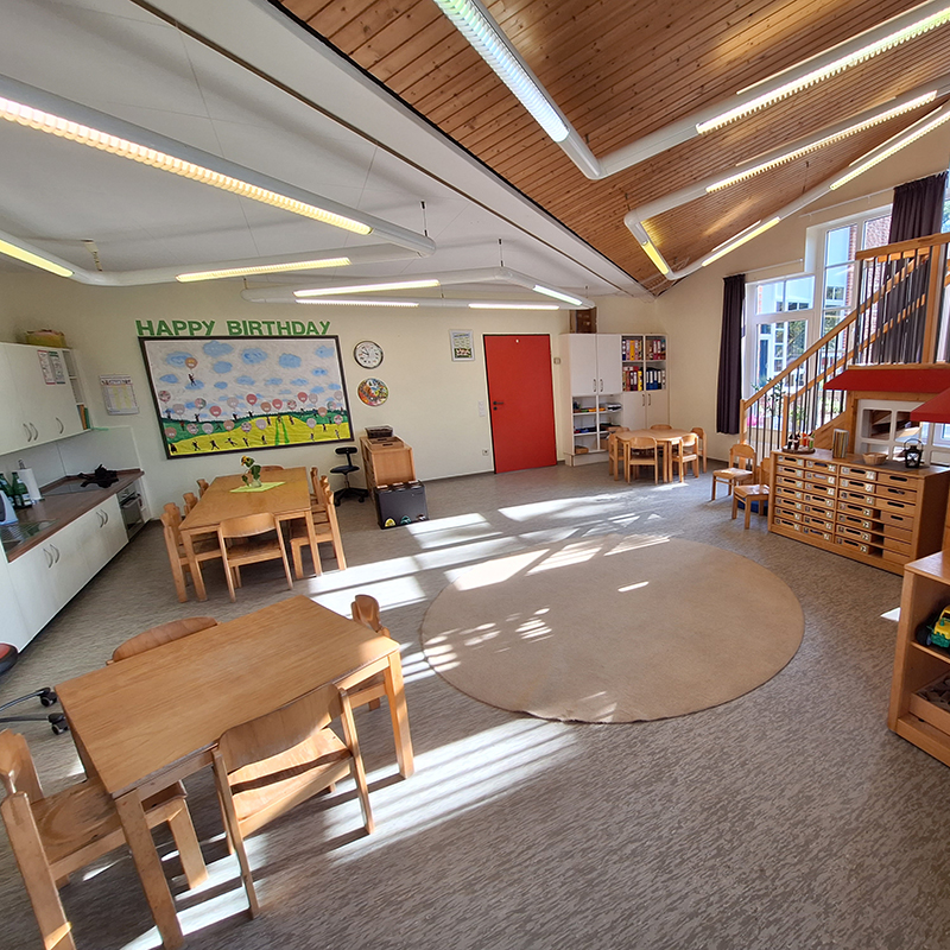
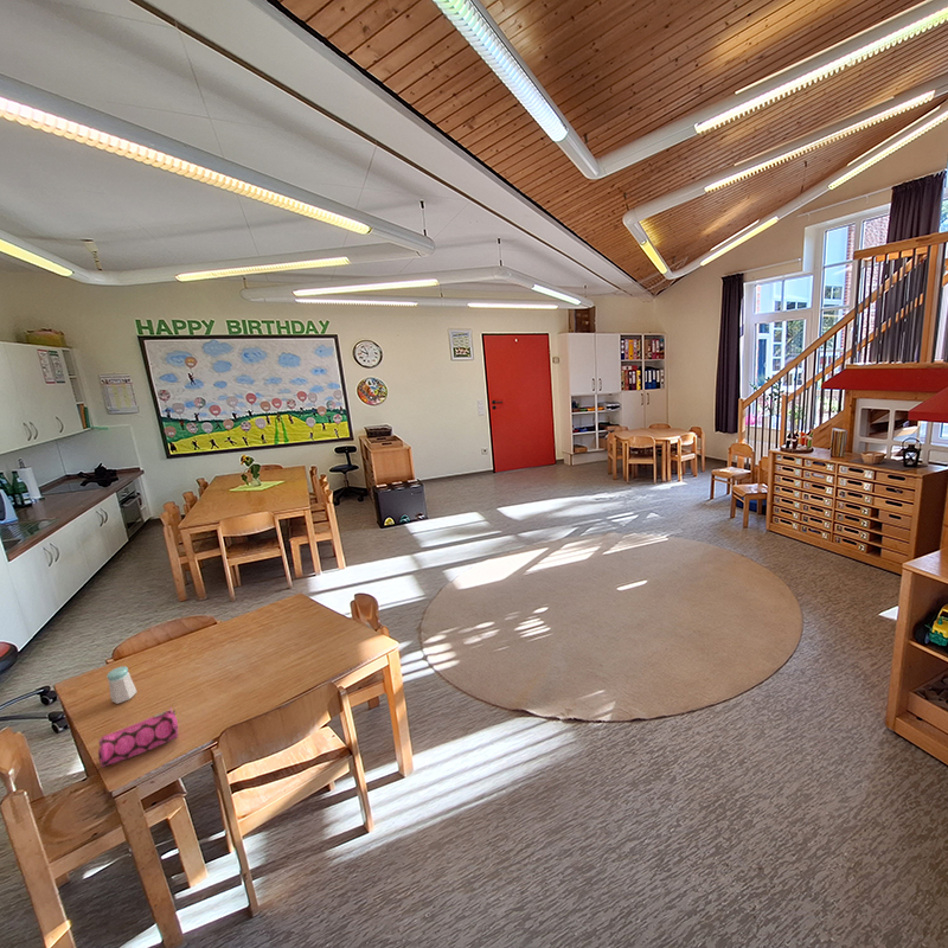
+ salt shaker [105,665,137,705]
+ pencil case [97,706,179,768]
